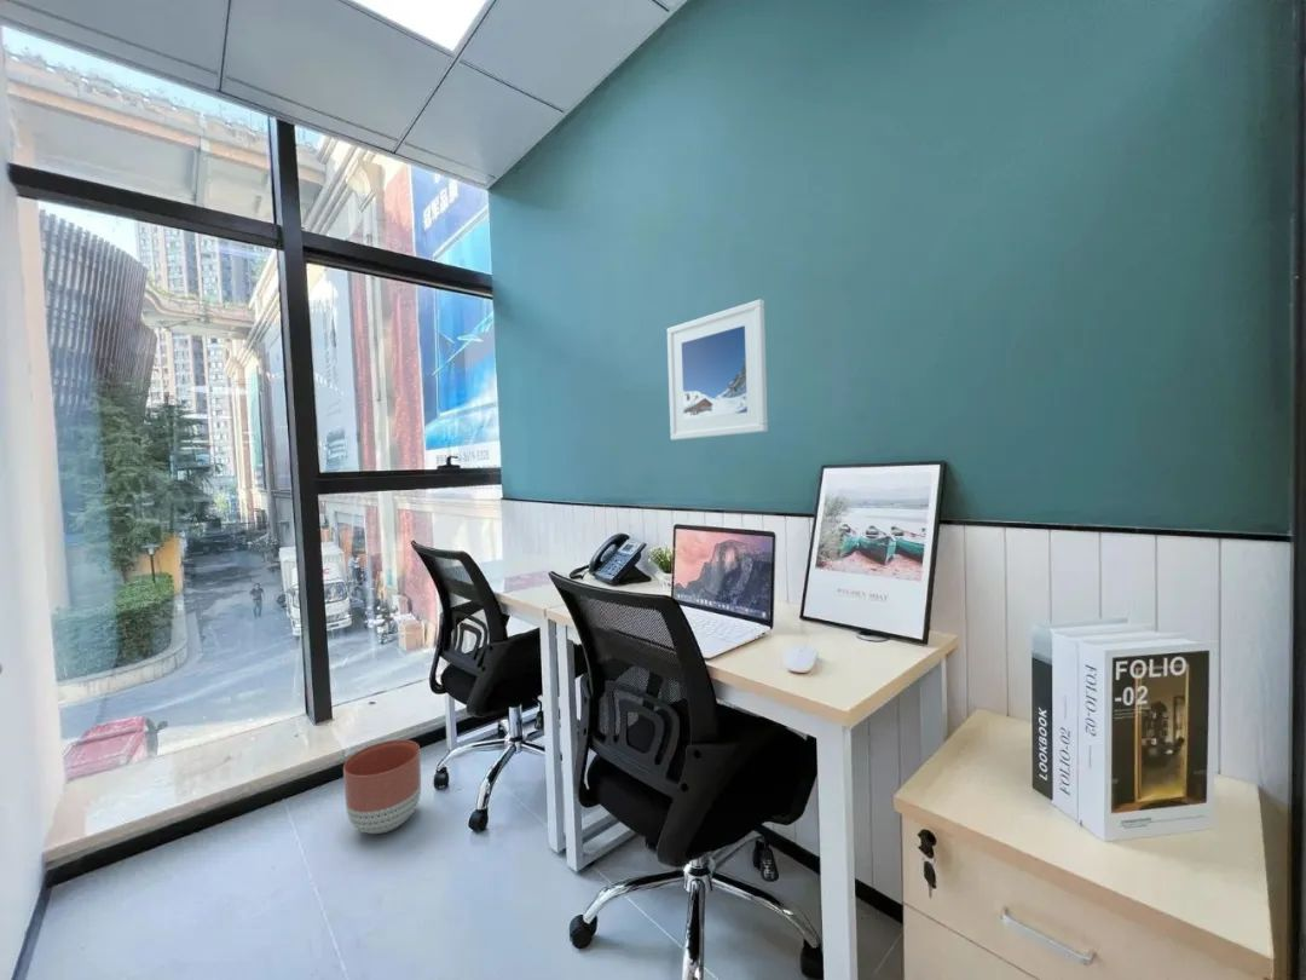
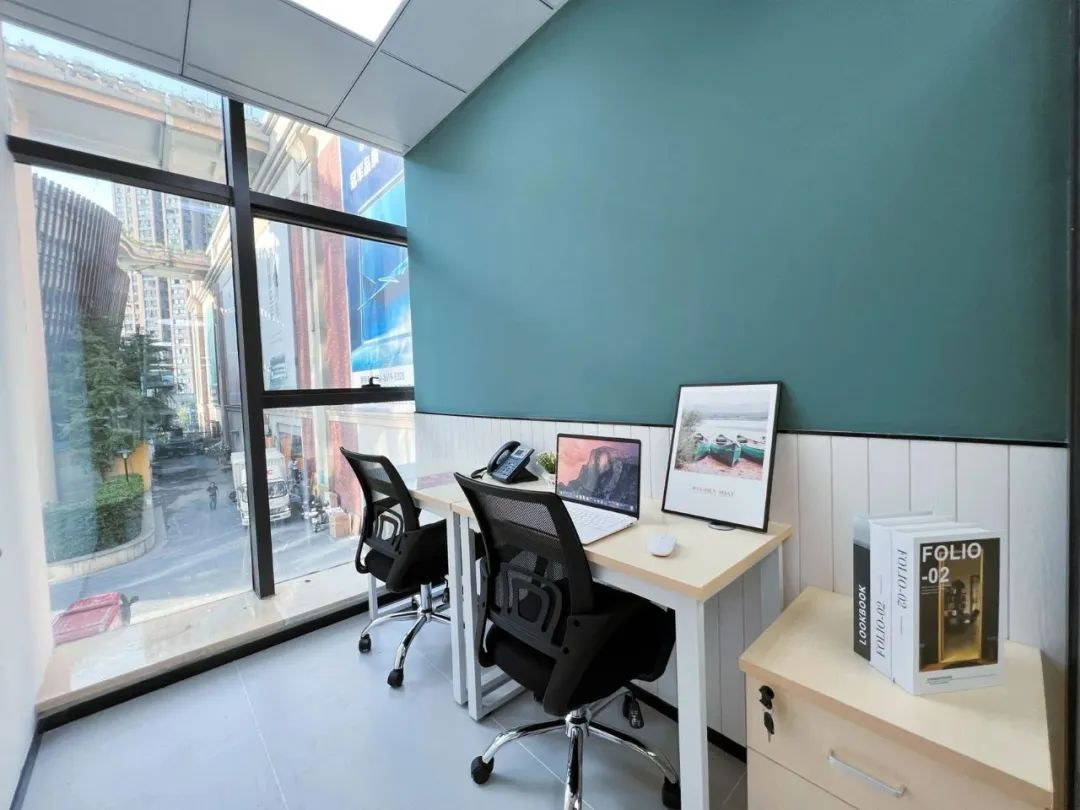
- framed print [666,298,769,442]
- planter [342,738,422,835]
